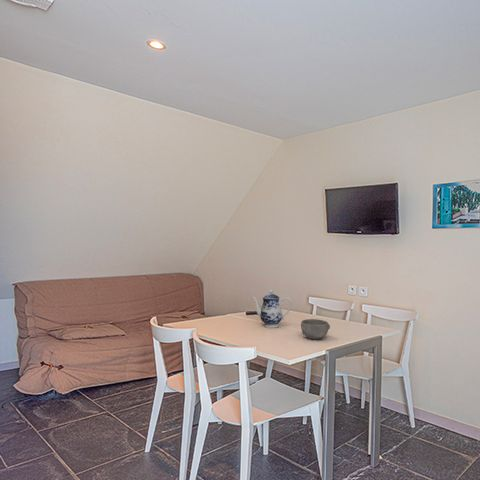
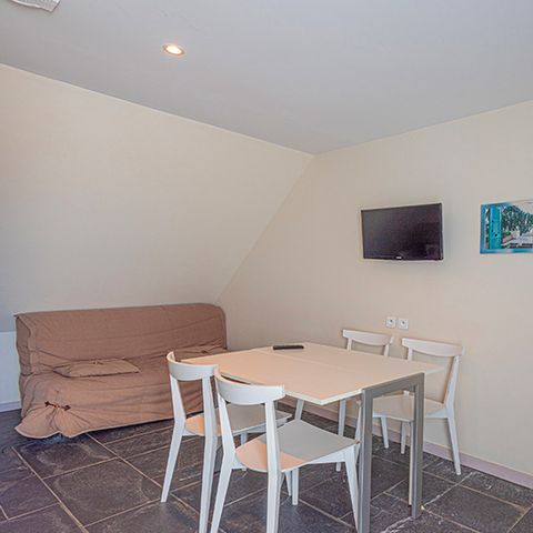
- bowl [300,318,331,340]
- teapot [250,289,292,329]
